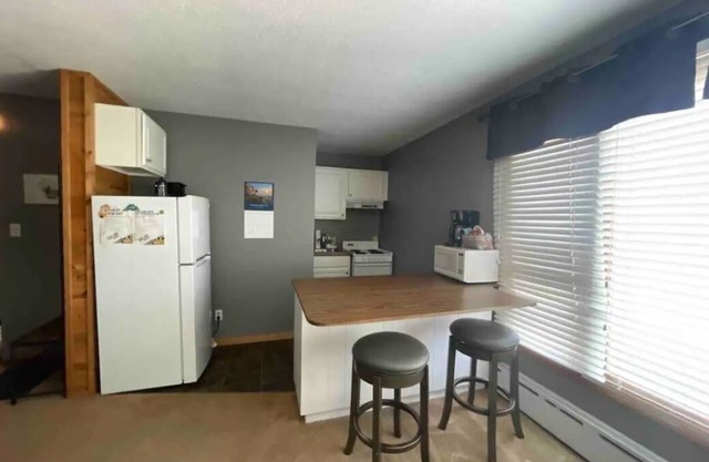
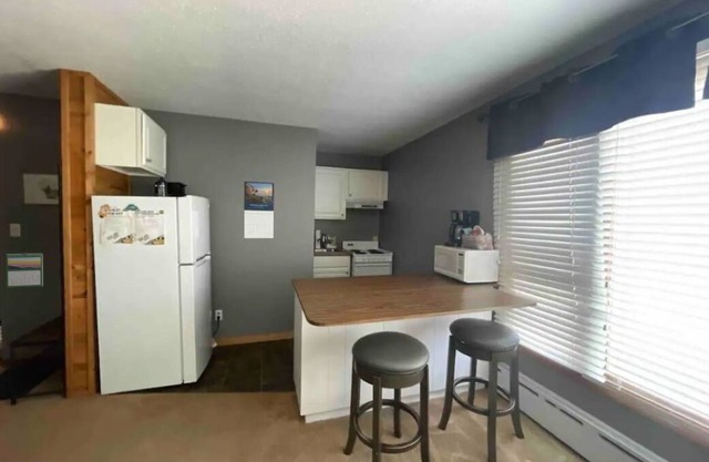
+ calendar [6,253,44,288]
